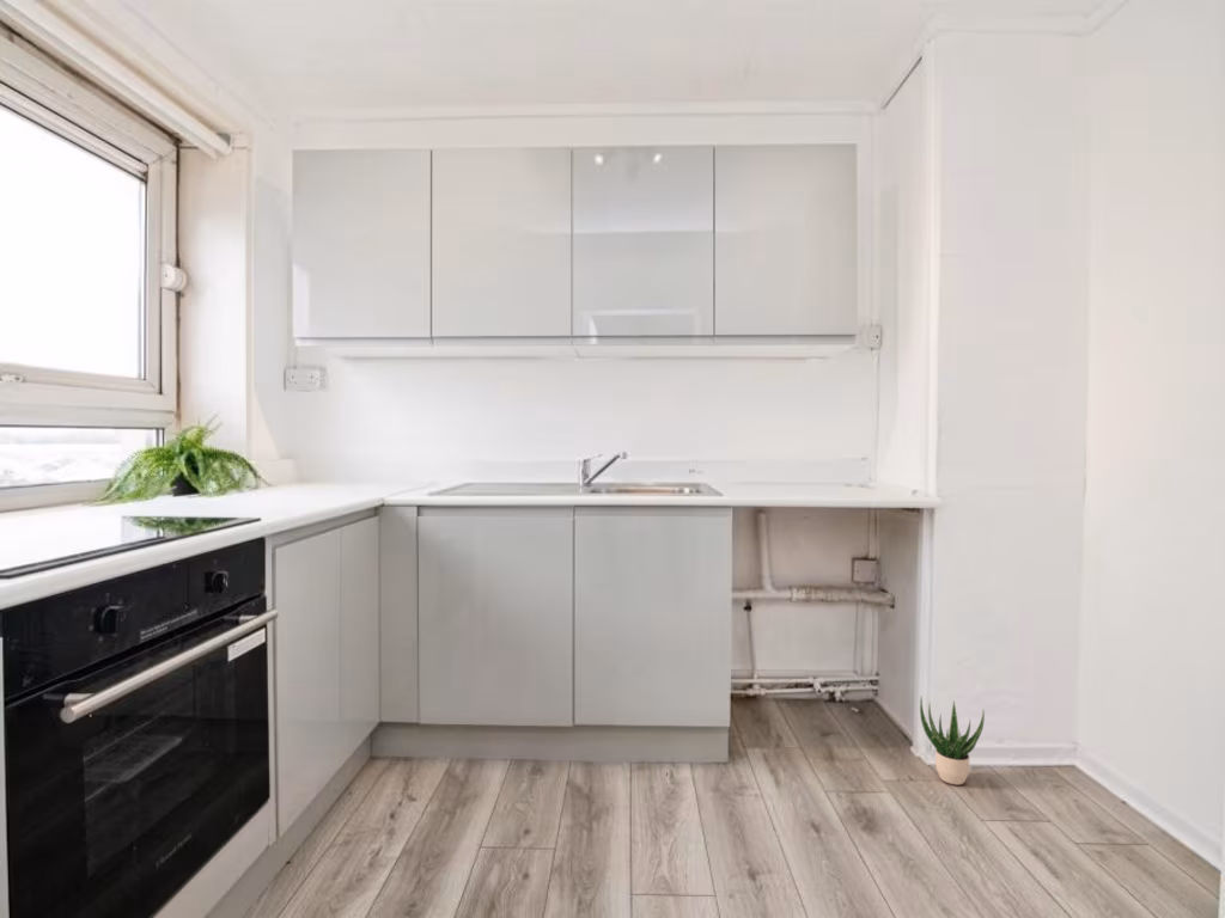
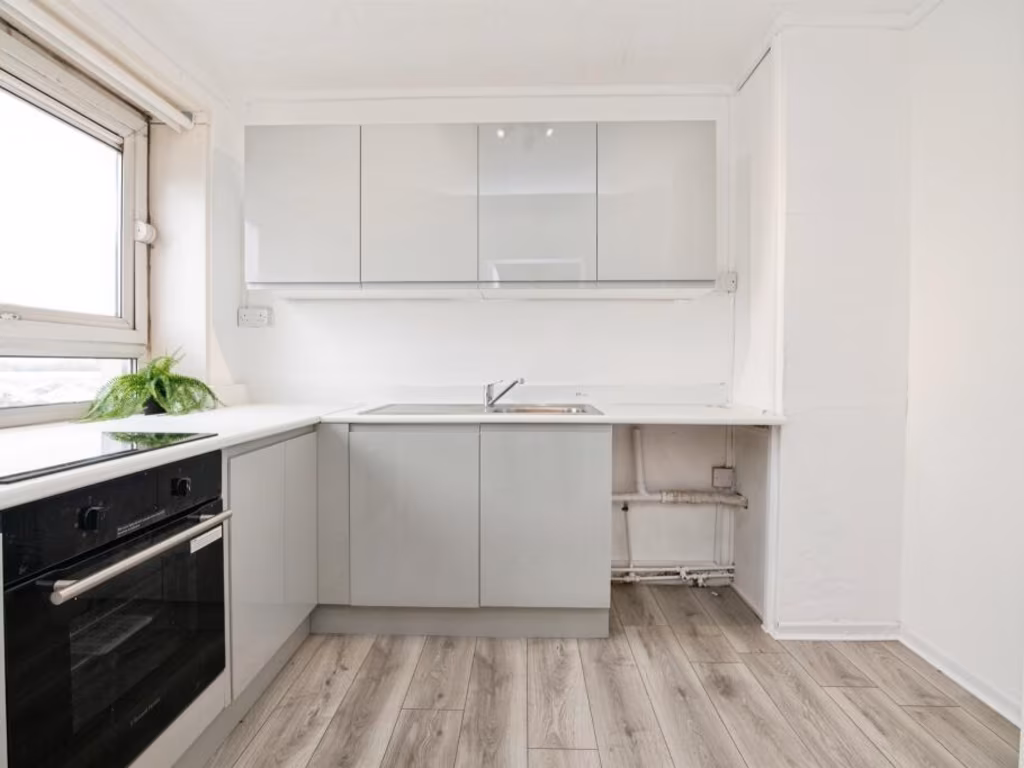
- potted plant [919,696,986,787]
